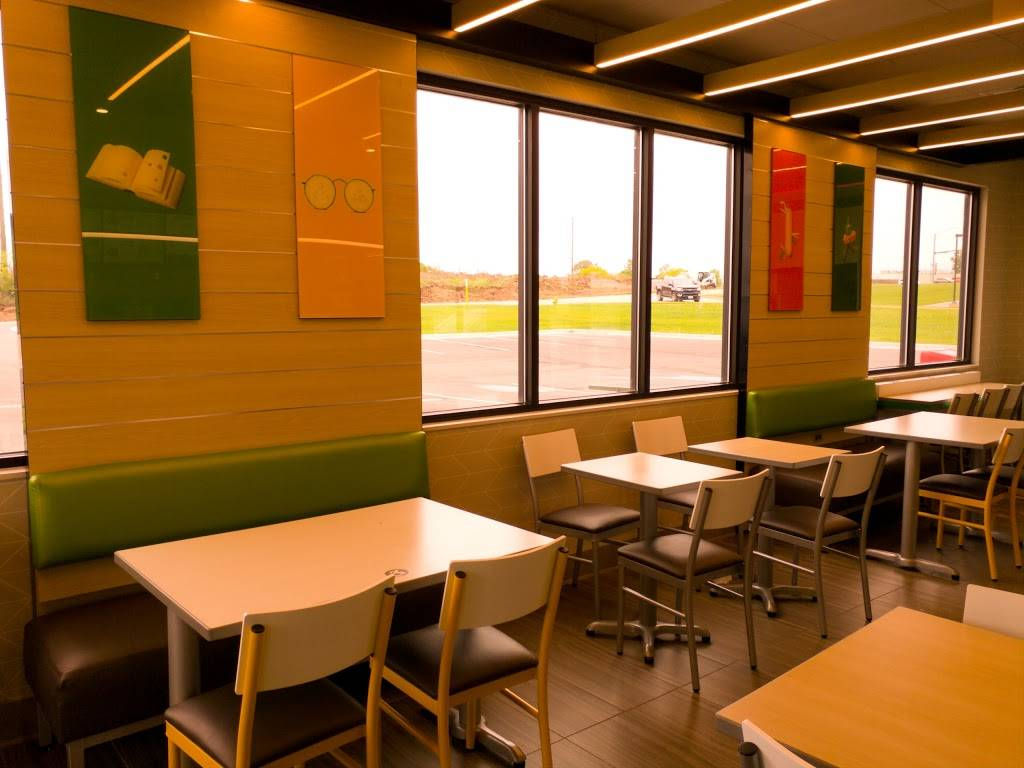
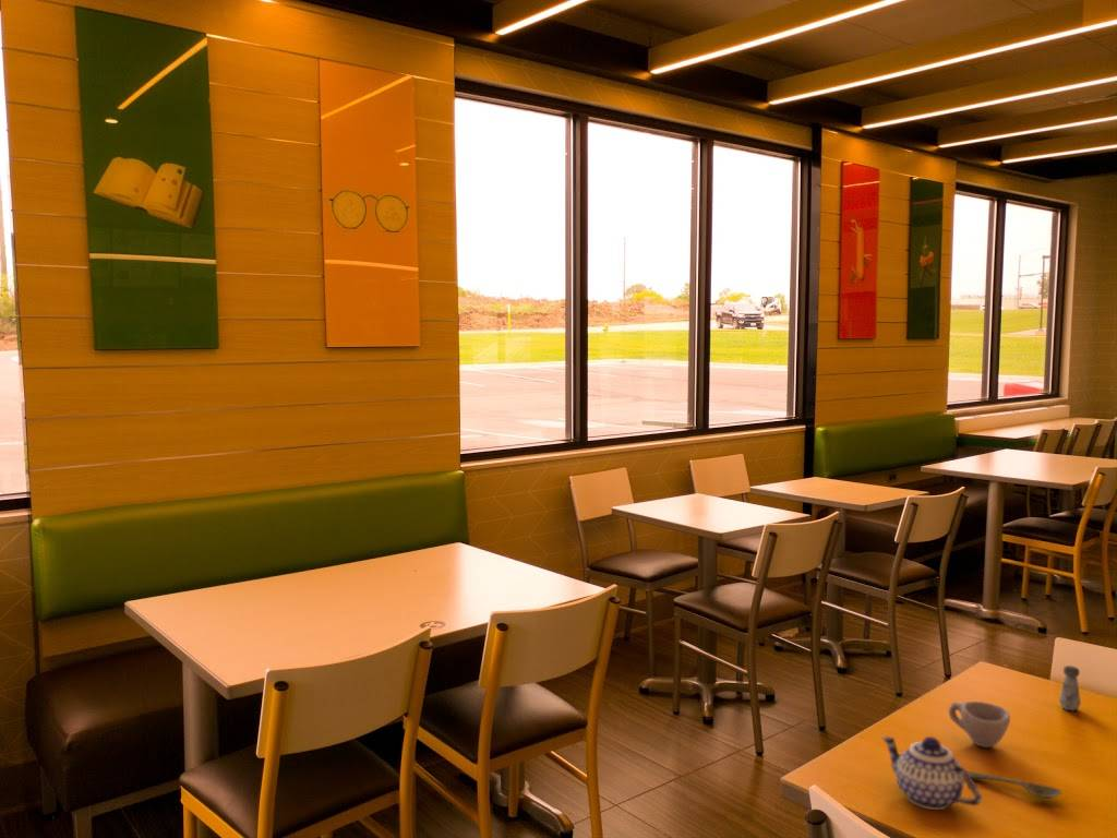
+ cup [948,701,1011,749]
+ spoon [968,770,1062,800]
+ salt shaker [1058,665,1082,713]
+ teapot [879,734,983,811]
